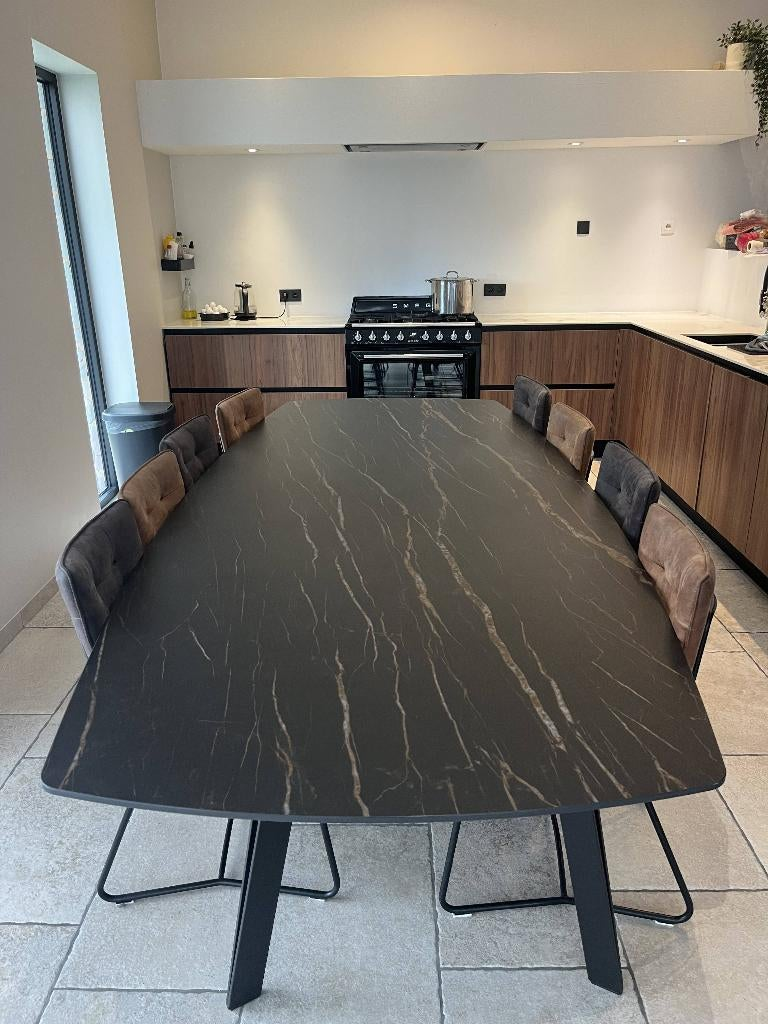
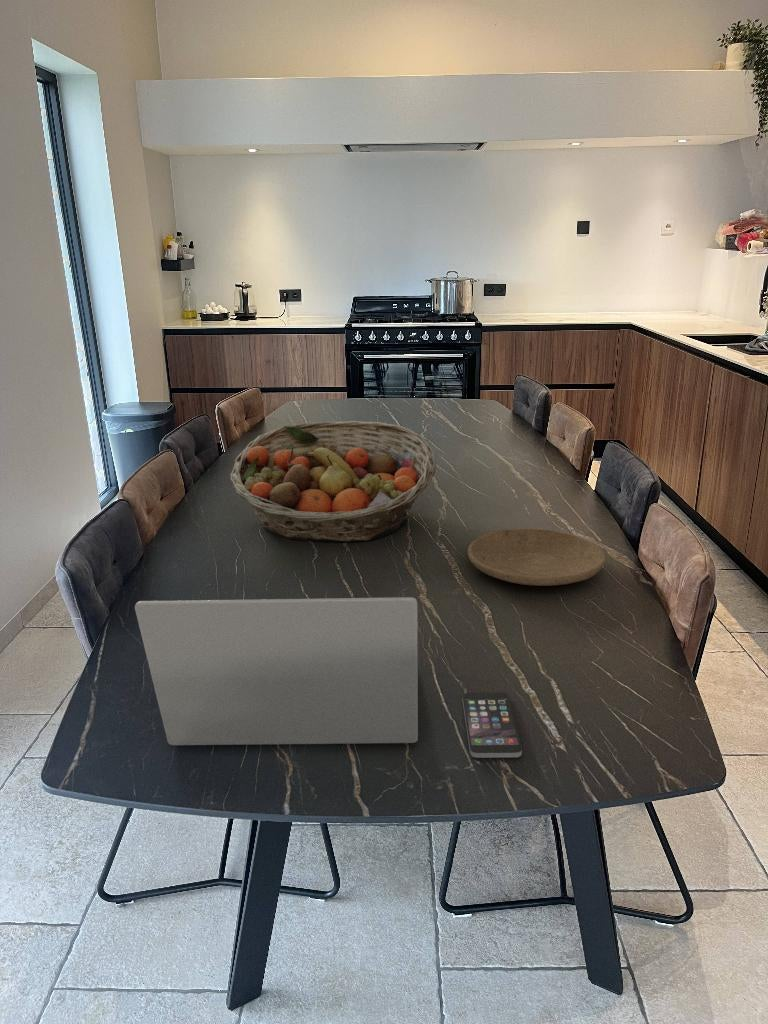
+ plate [467,527,607,587]
+ smartphone [461,692,523,759]
+ laptop [134,596,419,746]
+ fruit basket [229,420,437,543]
